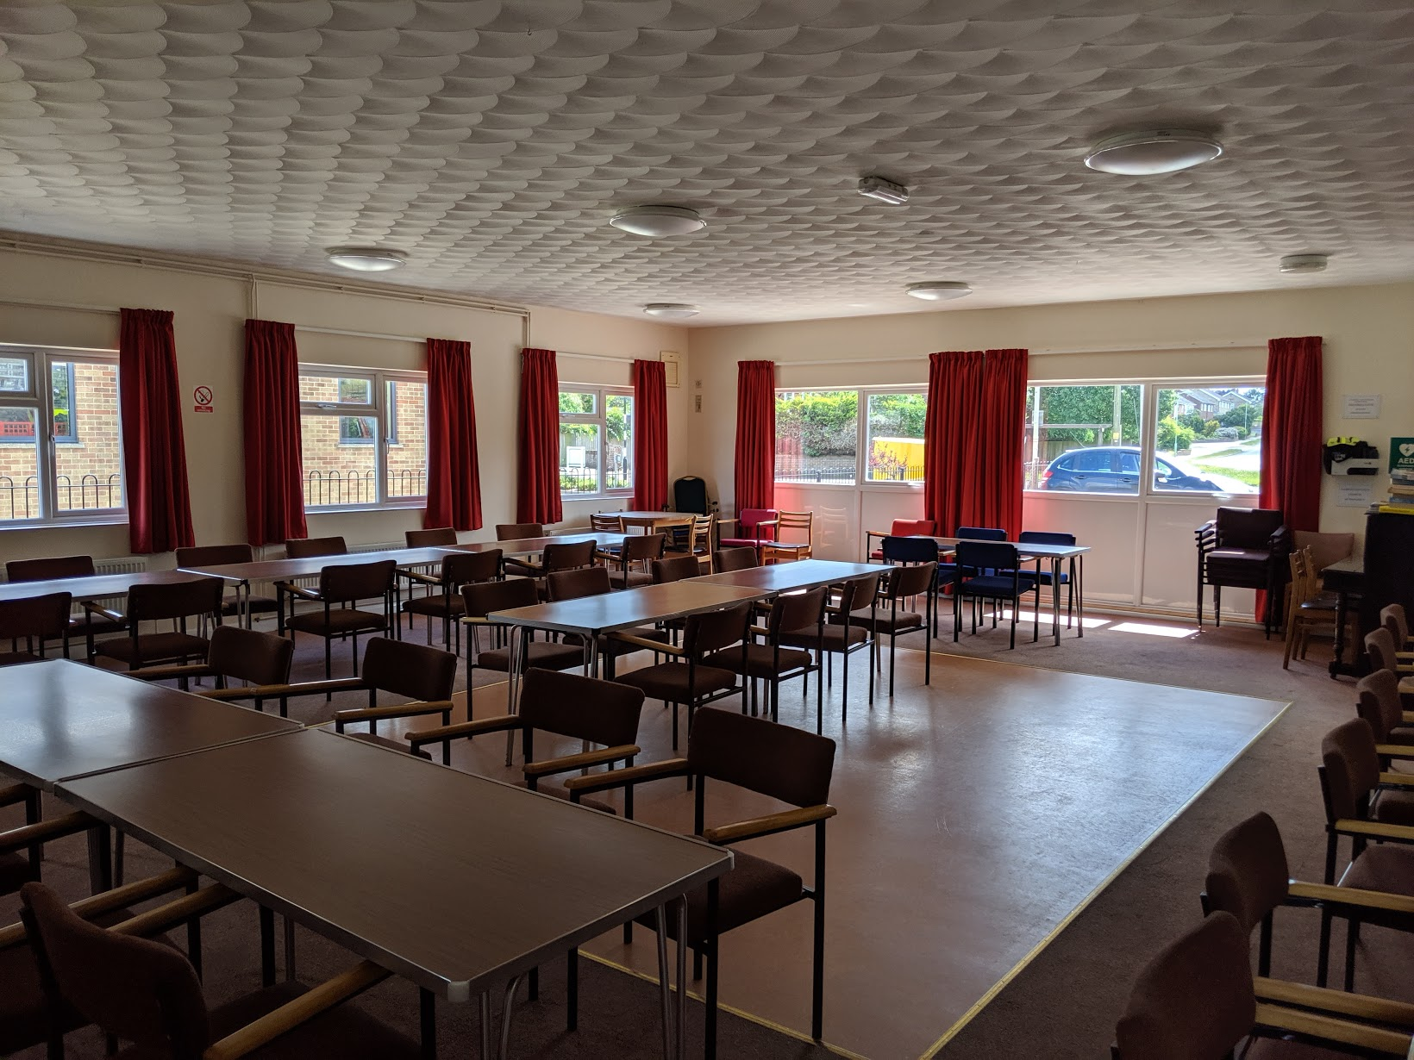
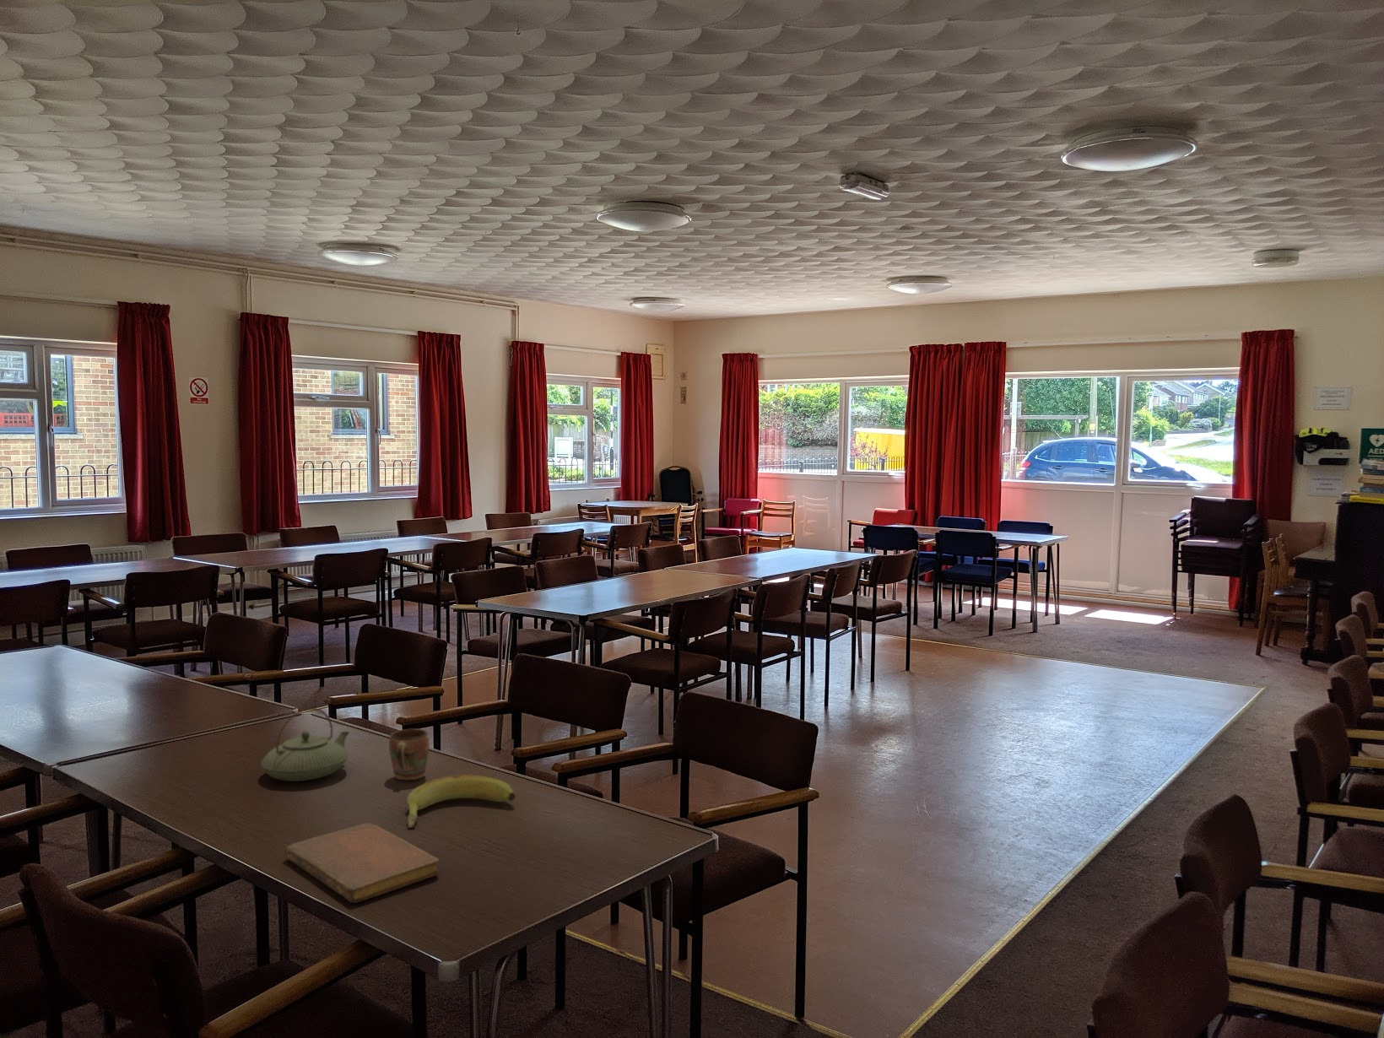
+ notebook [283,822,440,904]
+ banana [405,774,517,830]
+ teapot [260,708,350,782]
+ mug [388,727,430,781]
